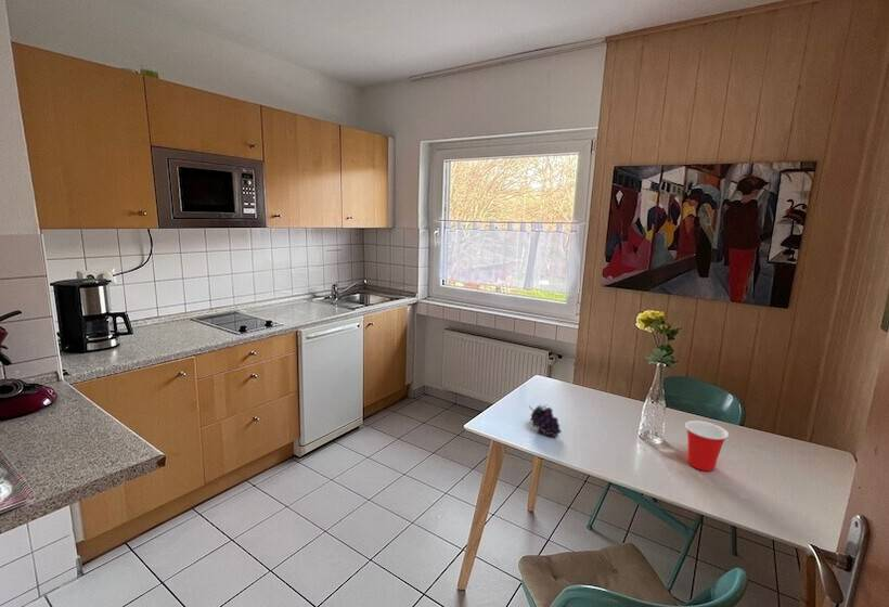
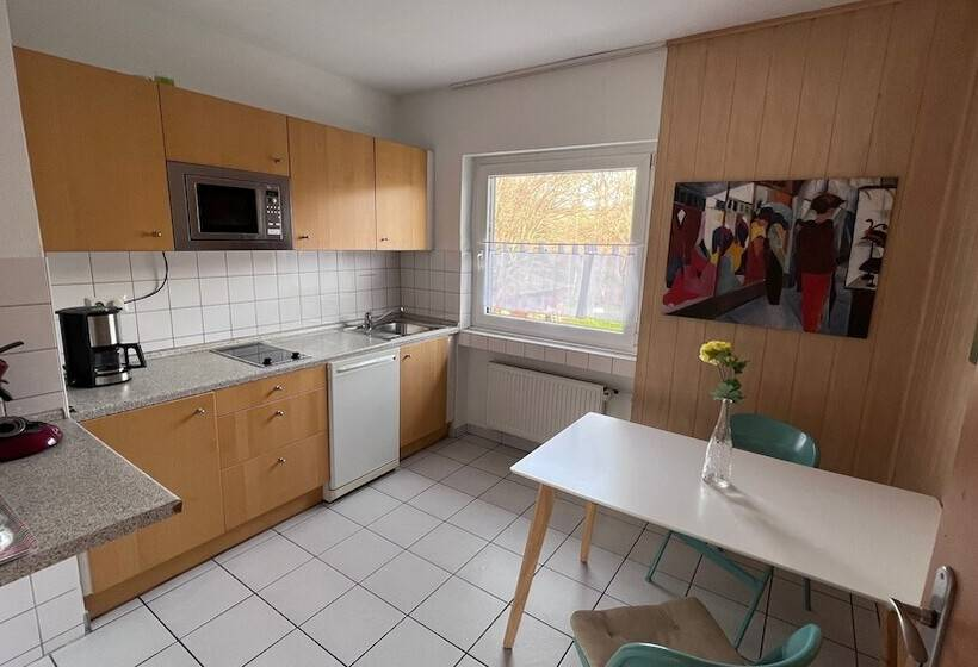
- fruit [528,403,563,438]
- cup [684,419,730,473]
